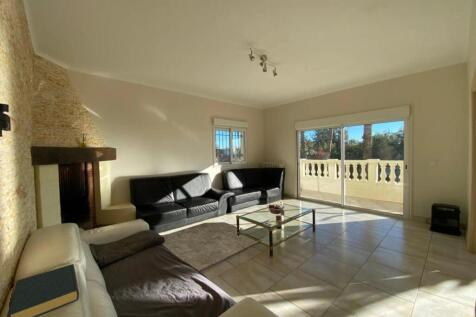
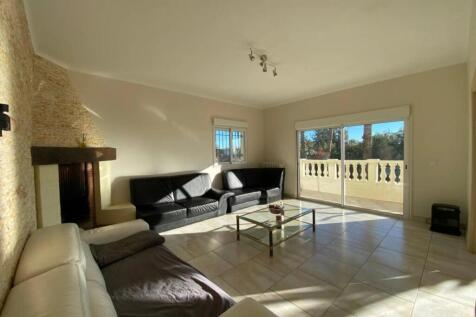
- hardback book [6,263,80,317]
- rug [161,221,259,272]
